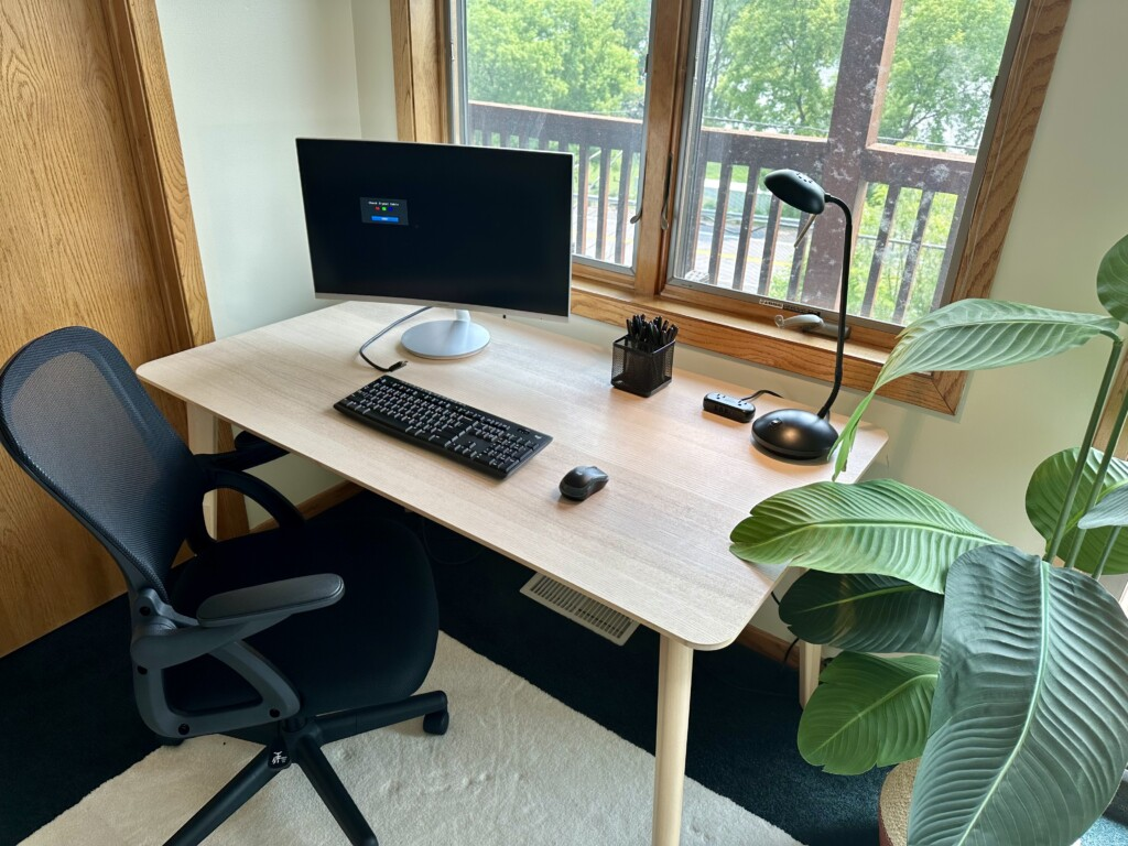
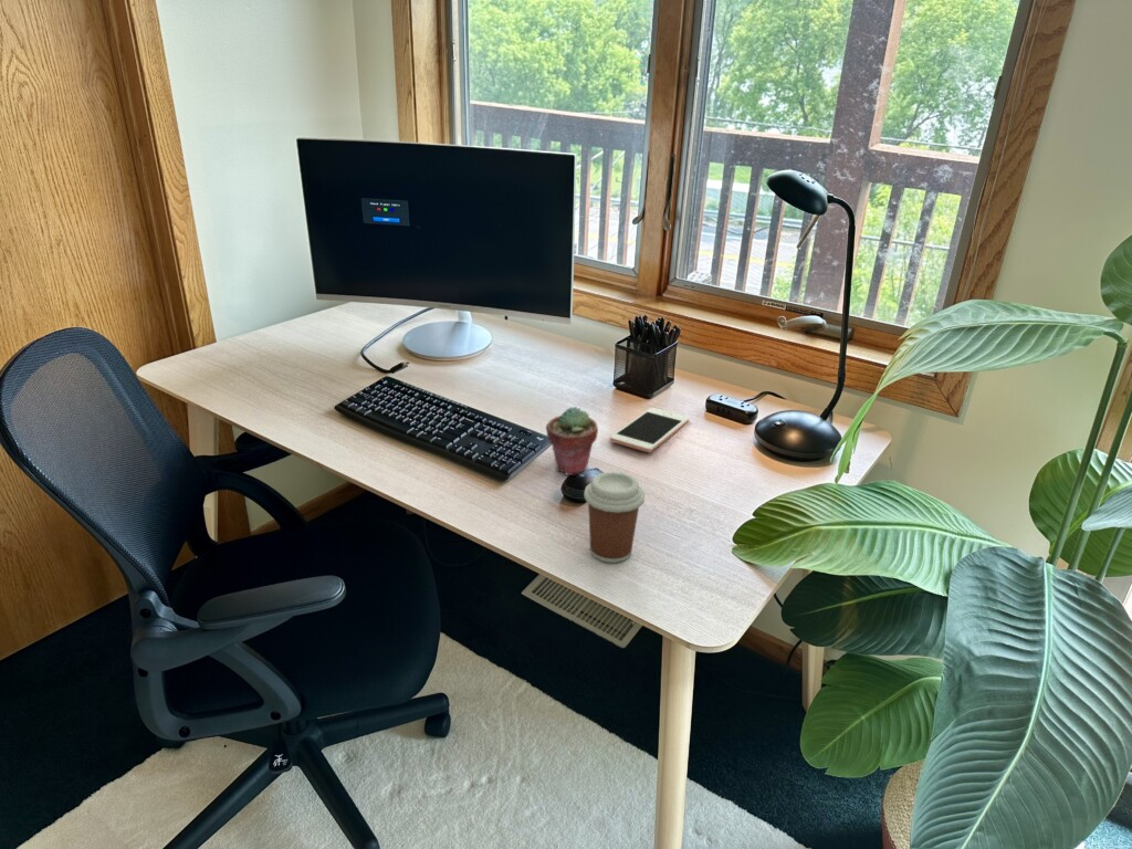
+ cell phone [609,407,690,453]
+ potted succulent [545,406,599,476]
+ coffee cup [583,471,646,564]
